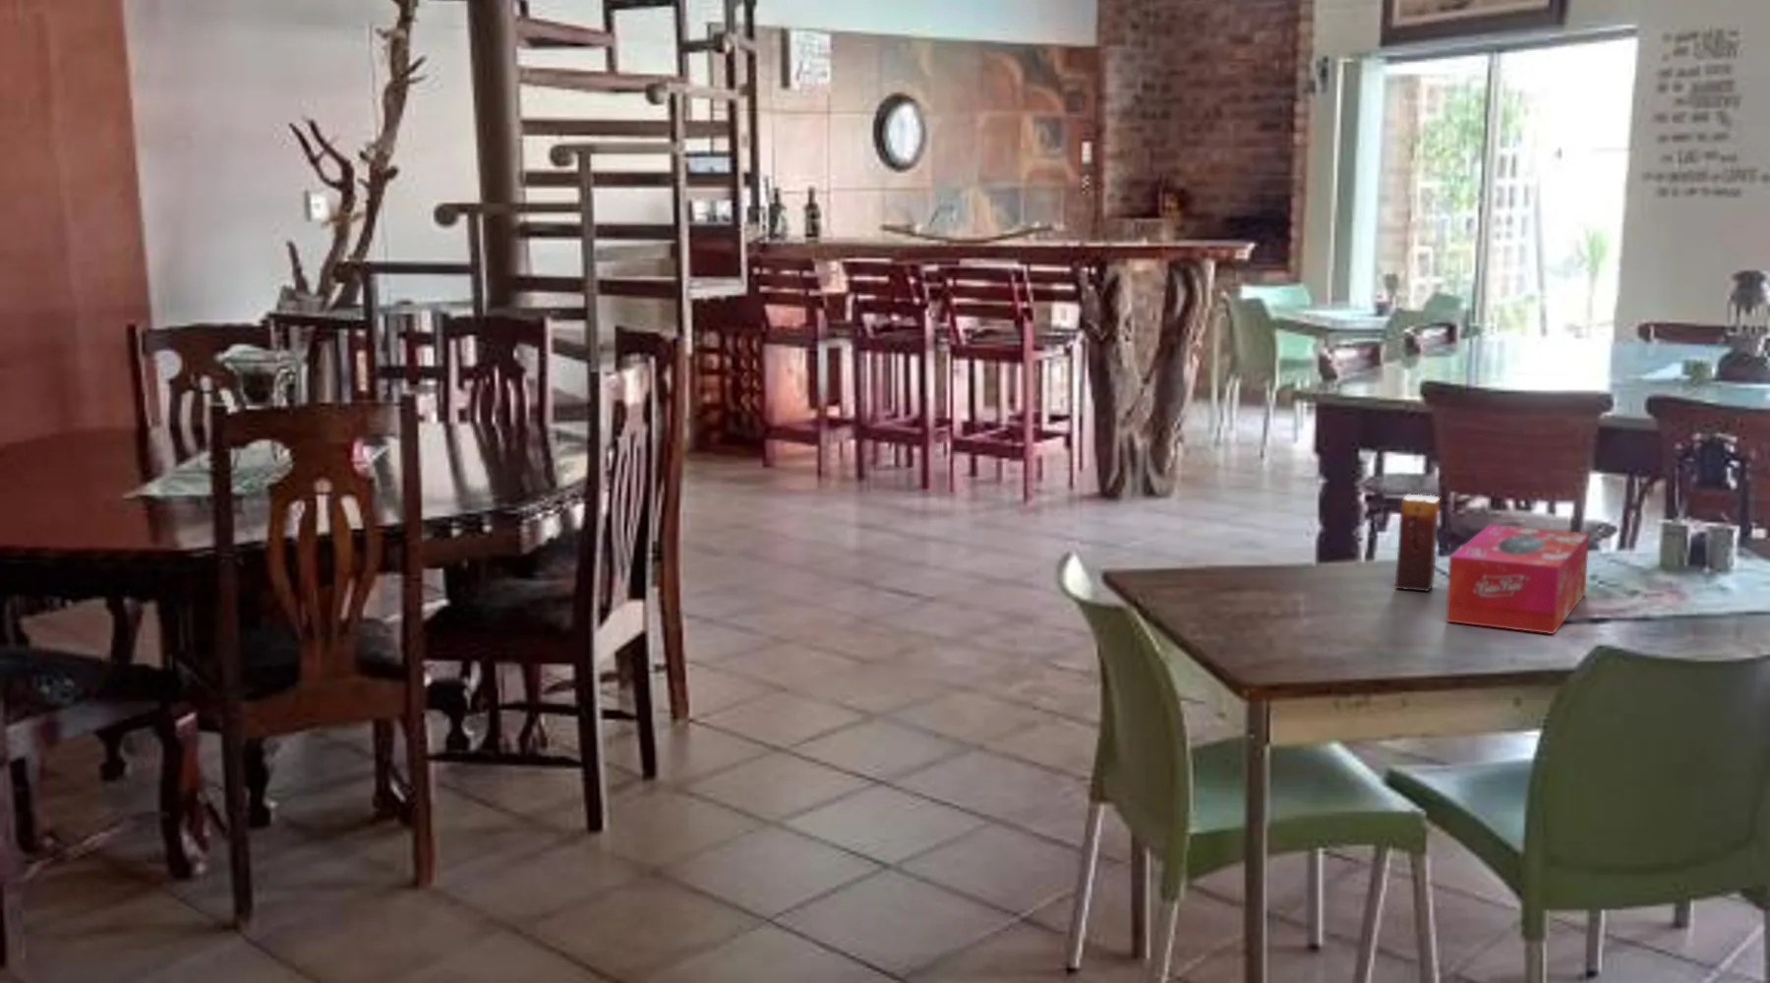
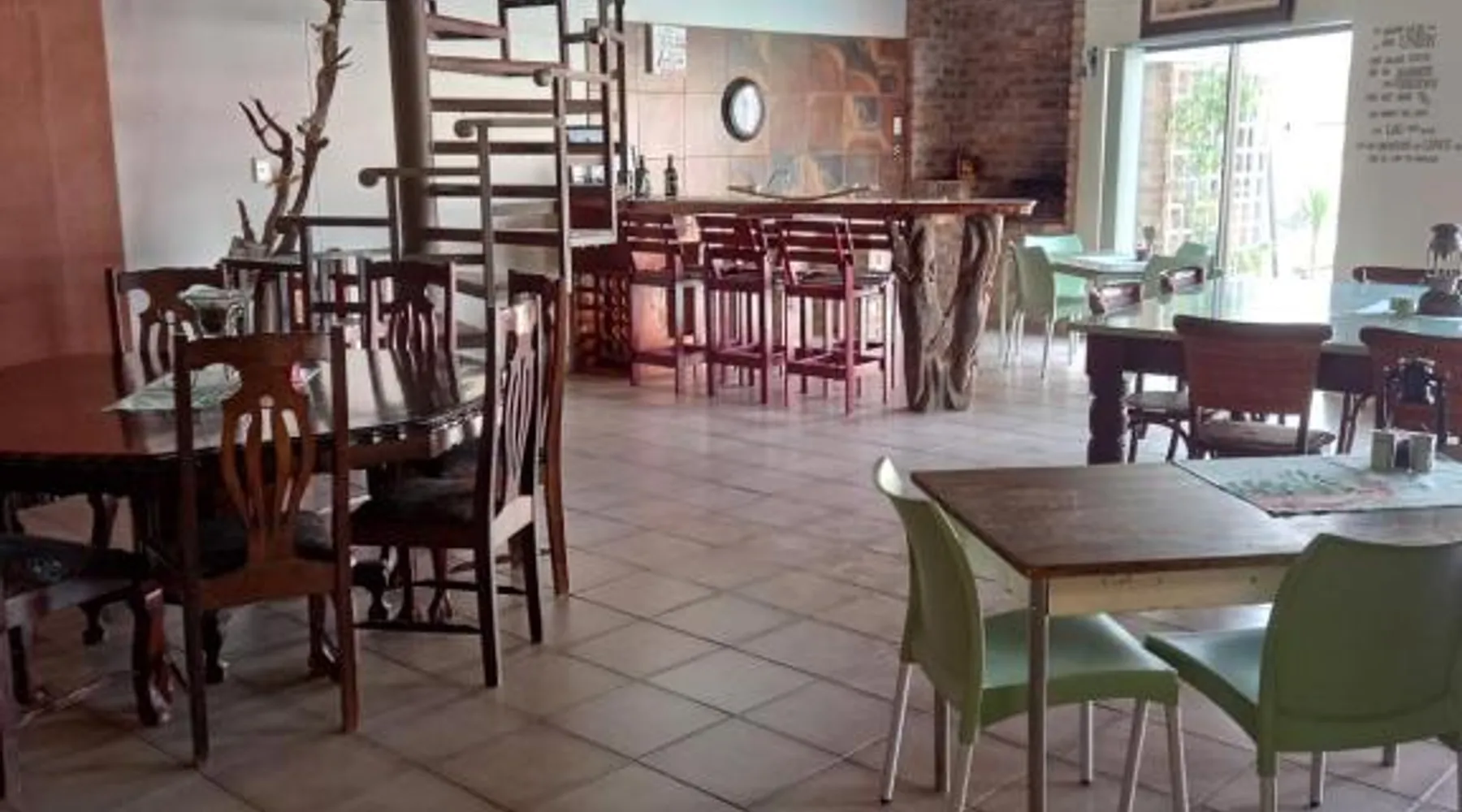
- tissue box [1446,524,1590,636]
- candle [1395,494,1442,593]
